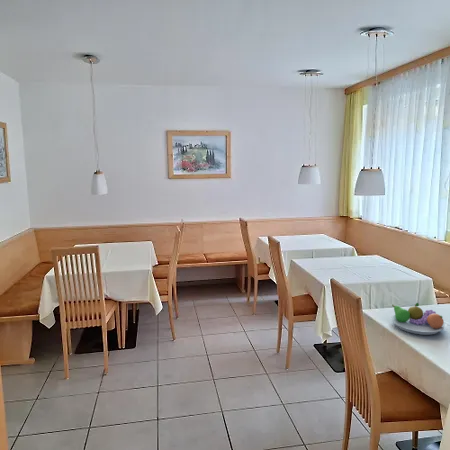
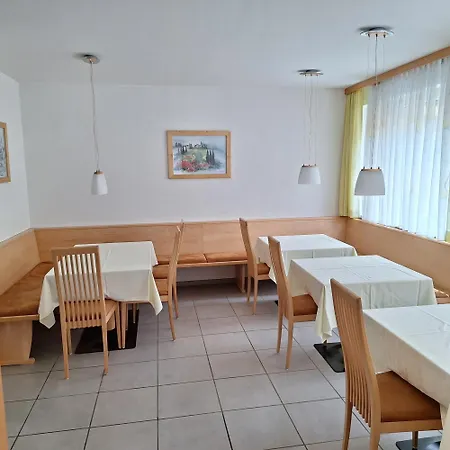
- fruit bowl [390,302,446,336]
